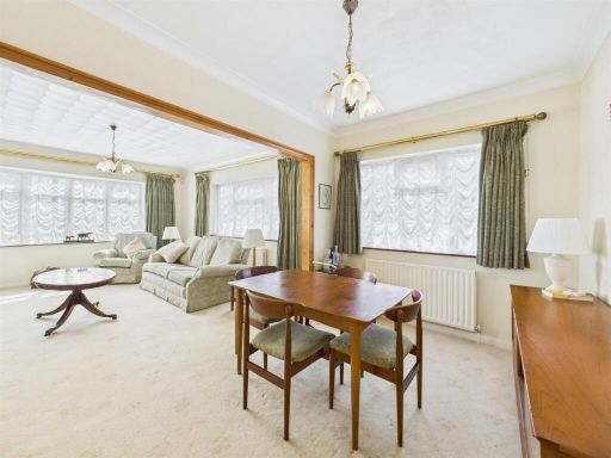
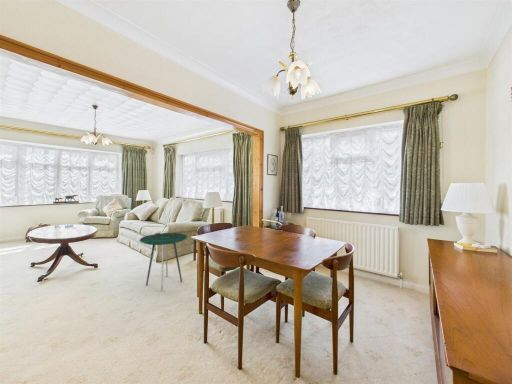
+ side table [139,232,188,292]
